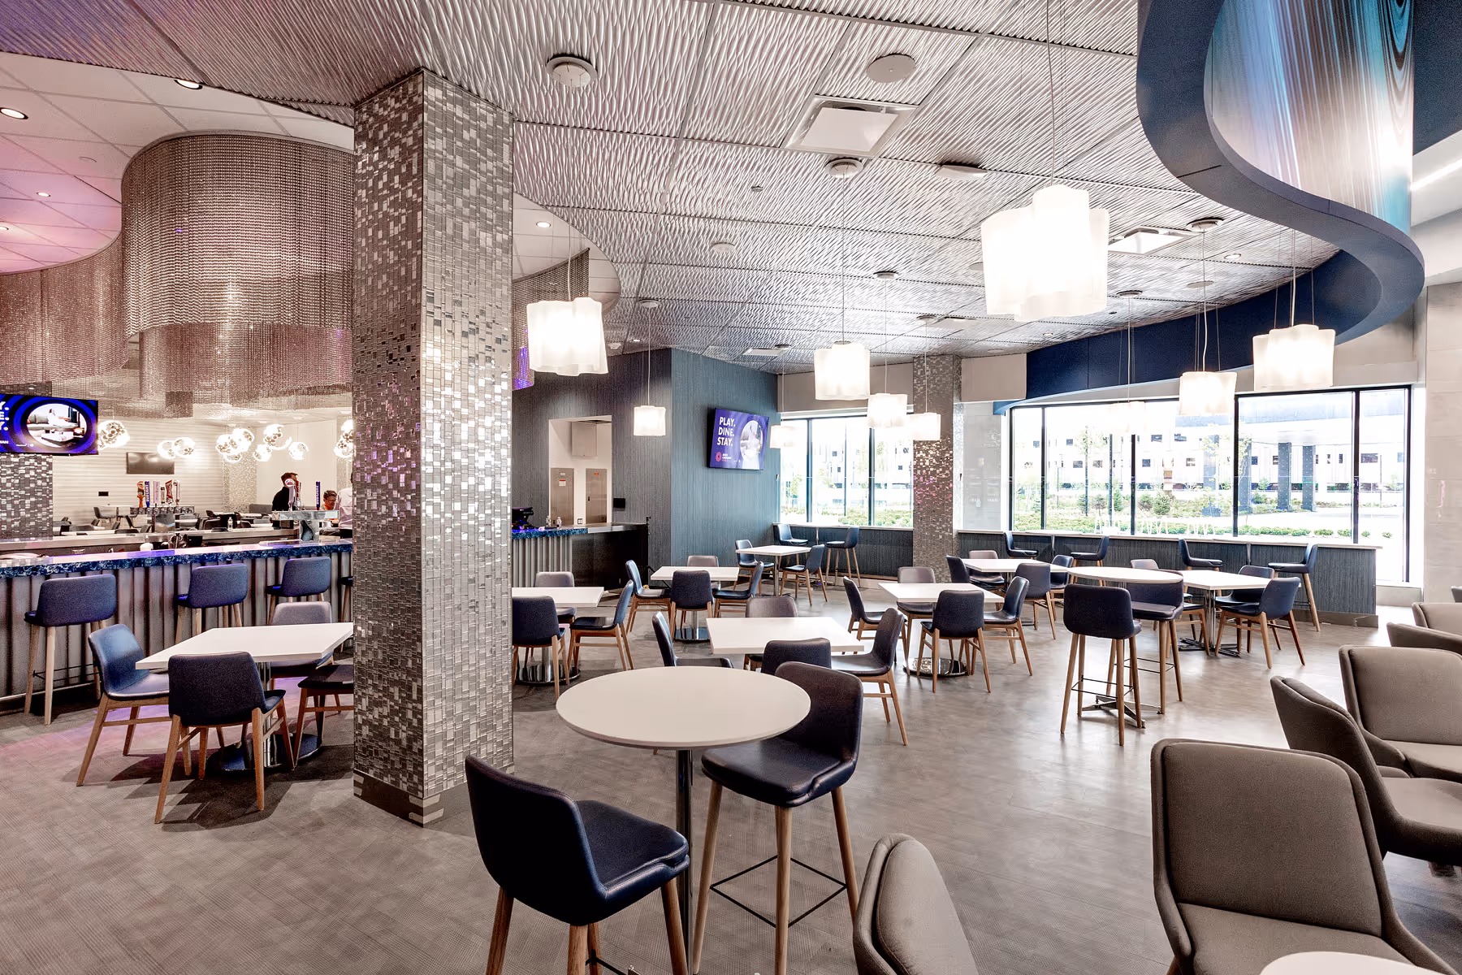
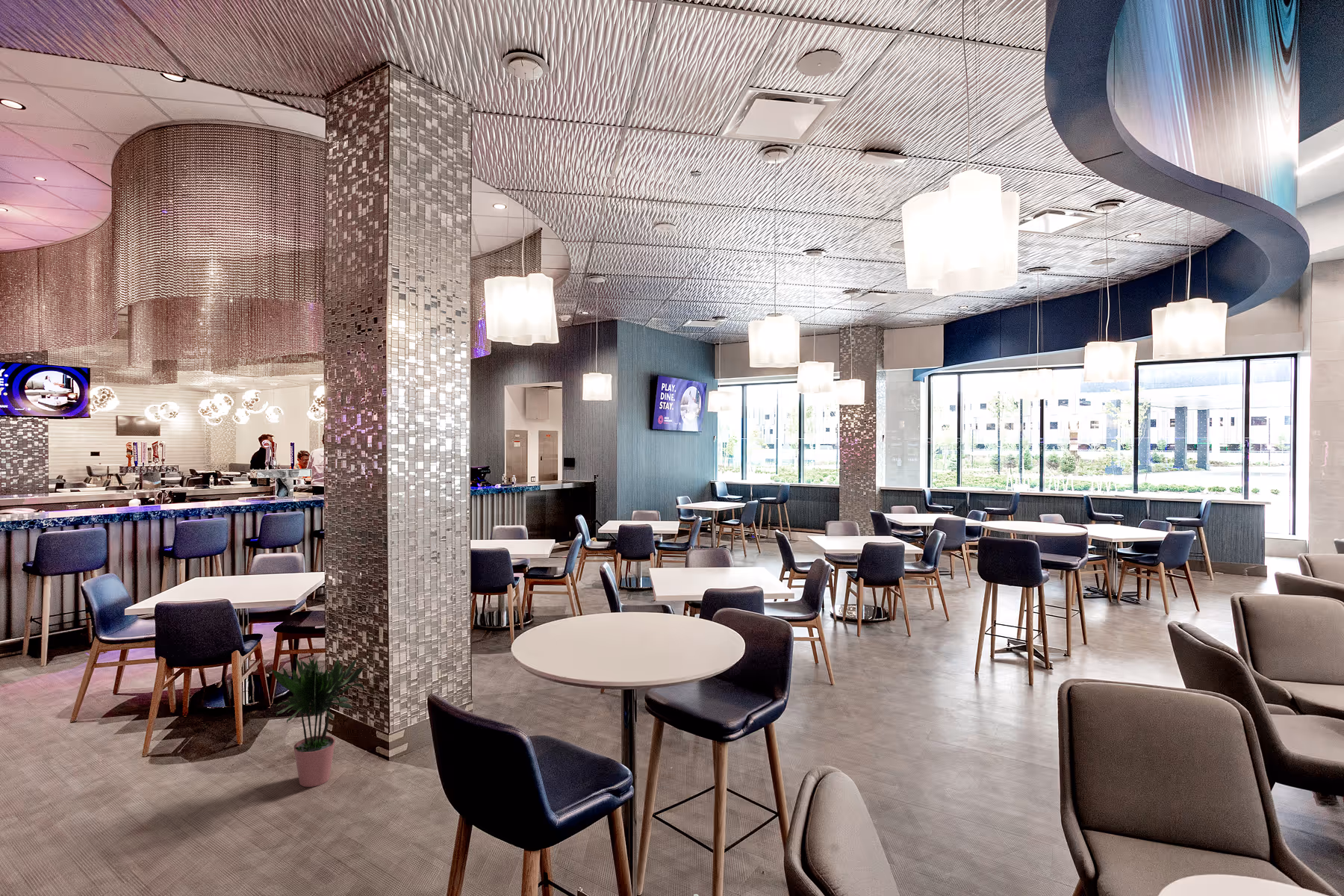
+ potted plant [271,656,366,788]
